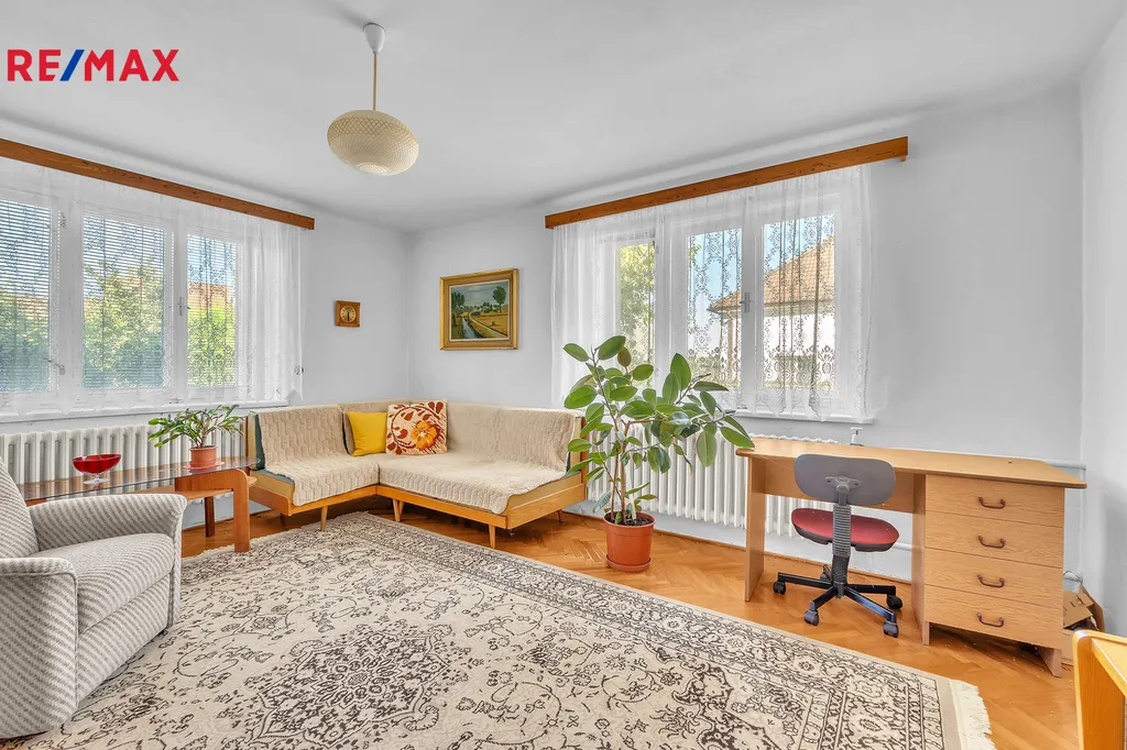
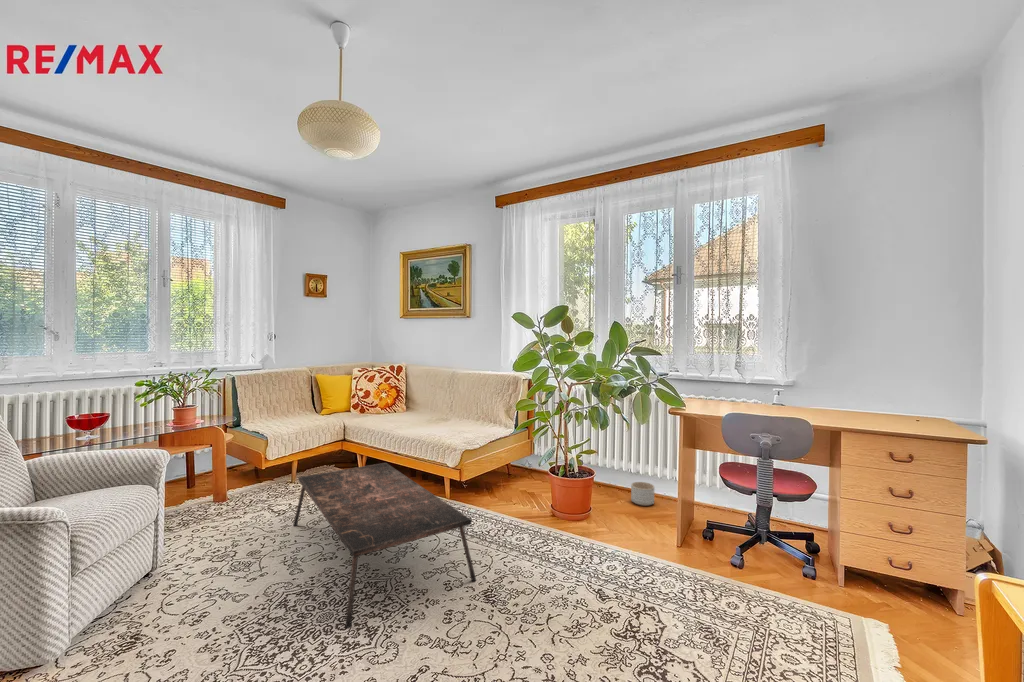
+ coffee table [292,462,477,629]
+ planter [630,481,655,507]
